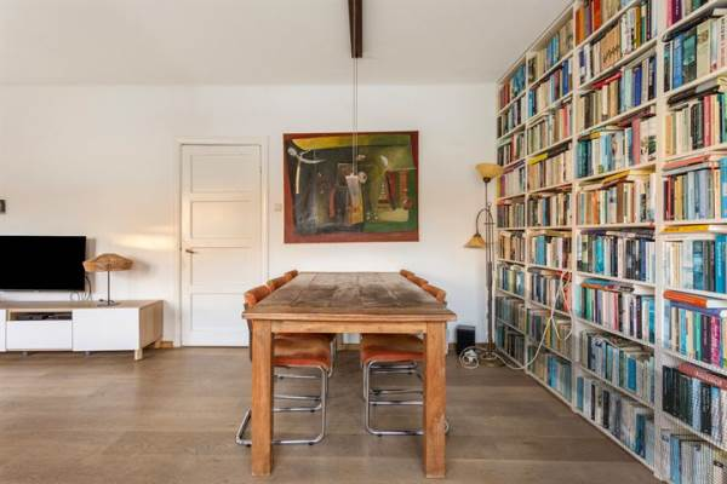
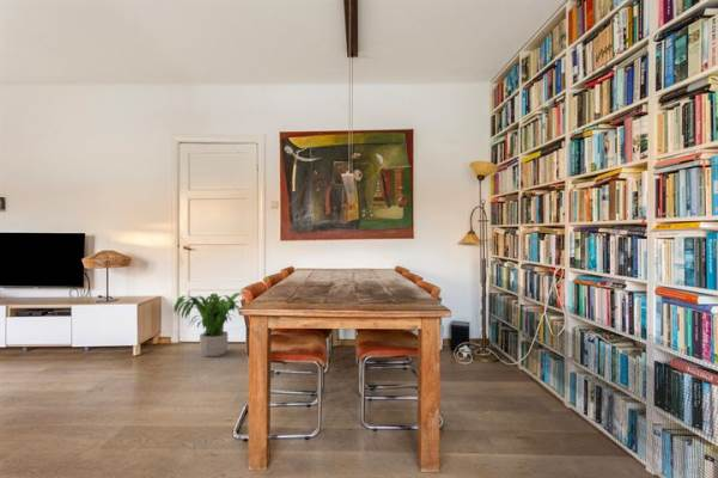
+ potted plant [172,292,243,357]
